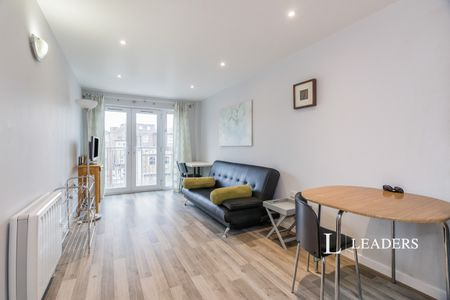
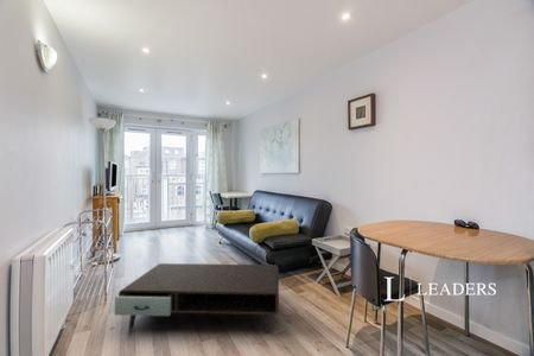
+ coffee table [114,262,280,335]
